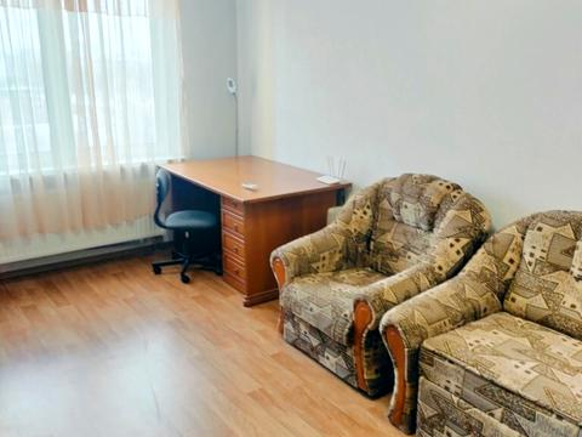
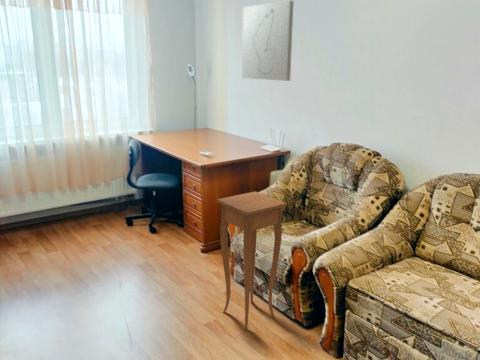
+ wall art [241,0,295,82]
+ side table [216,191,288,331]
